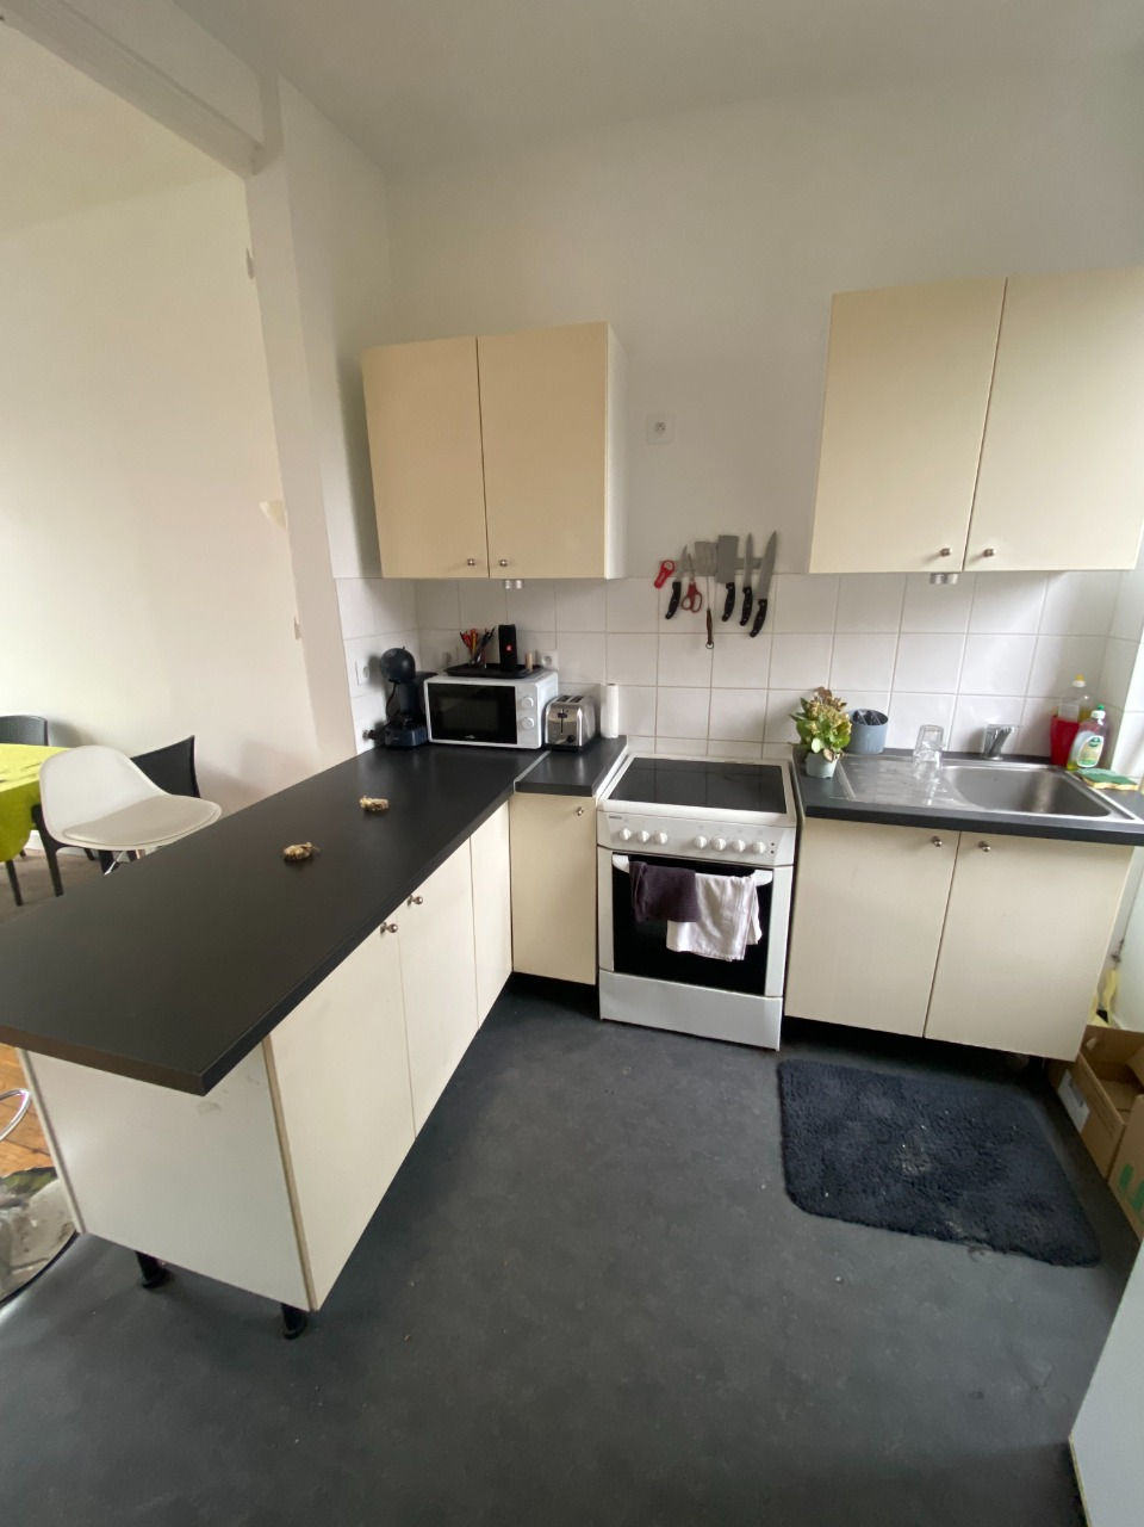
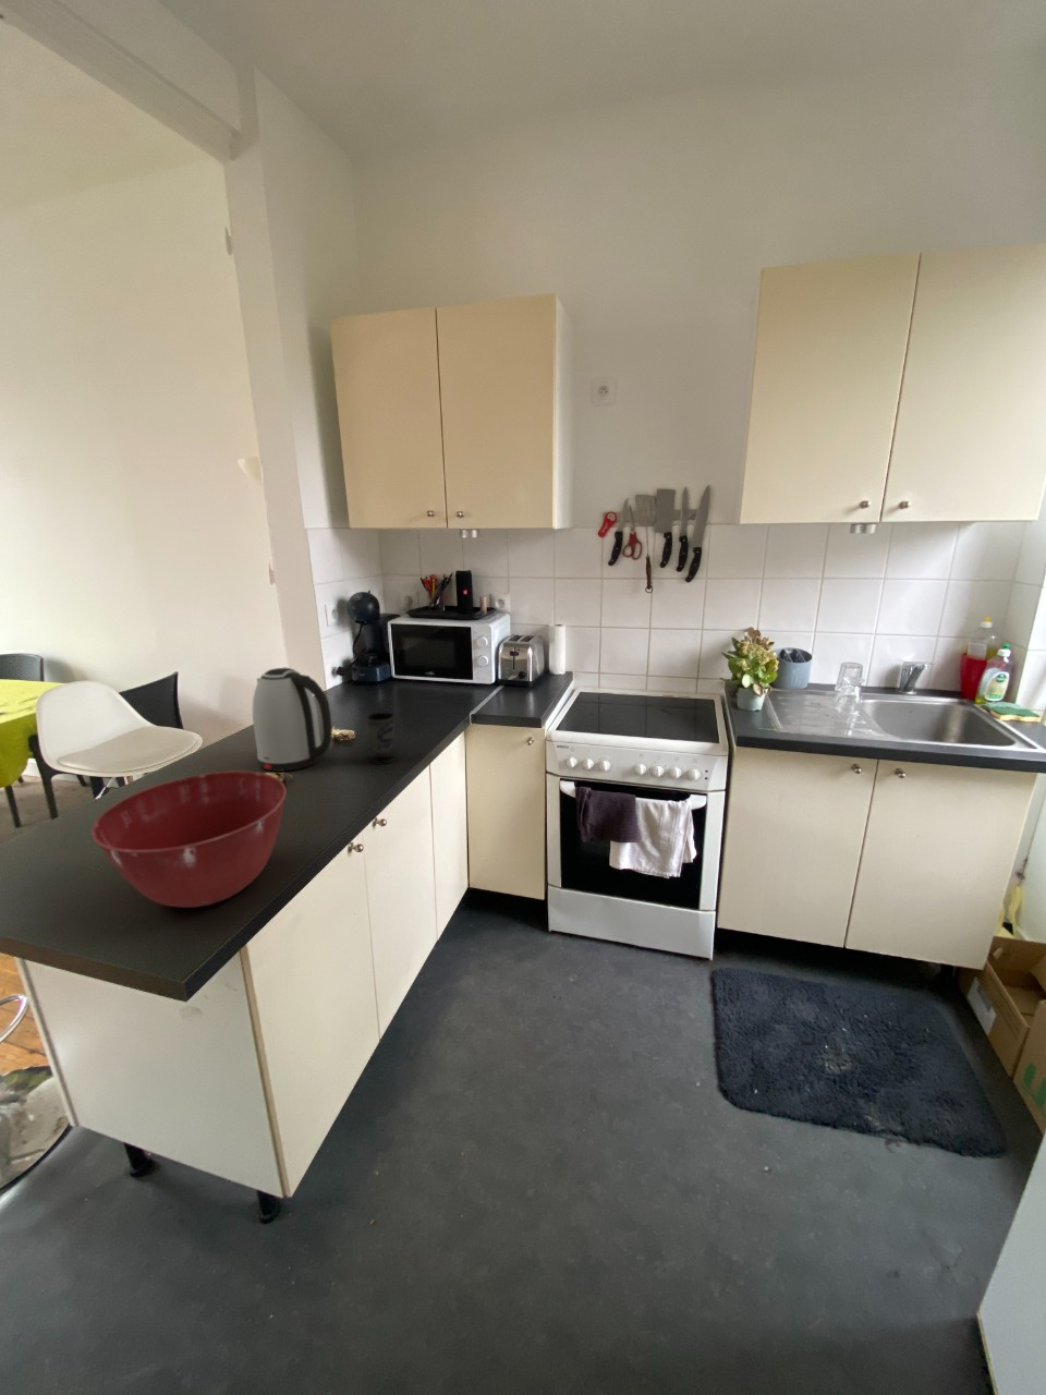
+ mixing bowl [90,769,287,908]
+ cup [367,712,397,765]
+ kettle [252,667,333,772]
